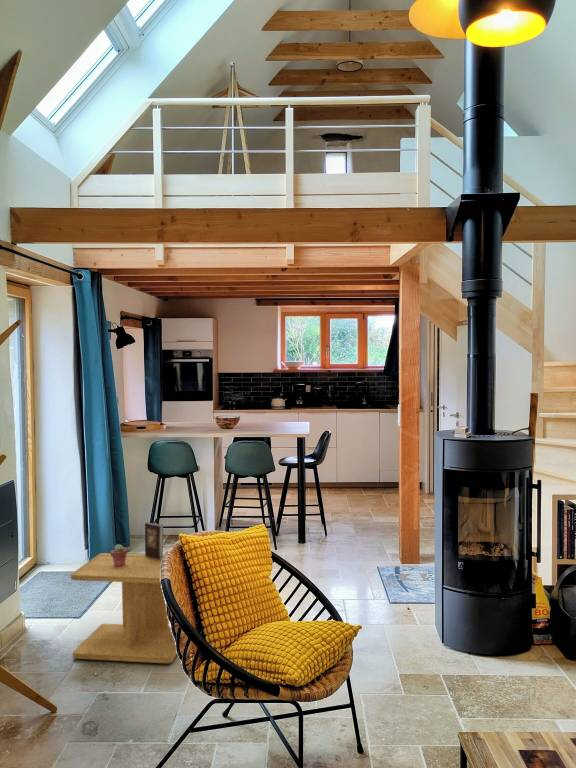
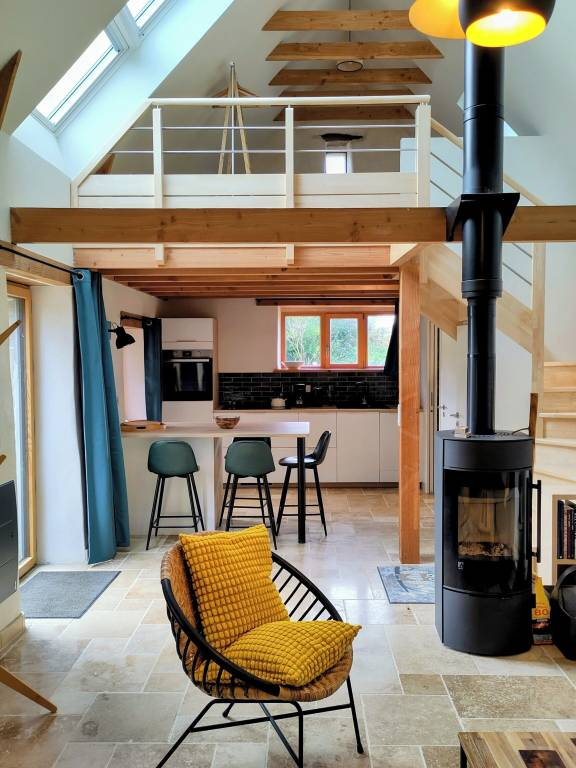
- book [144,521,164,559]
- side table [70,552,178,664]
- potted succulent [109,543,128,567]
